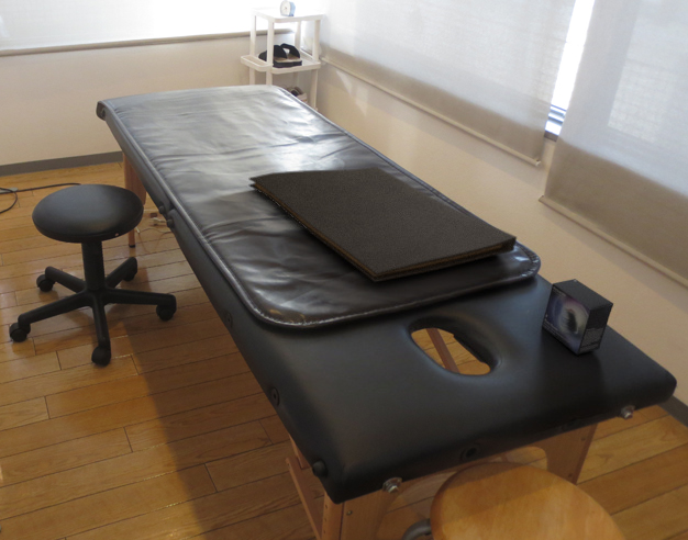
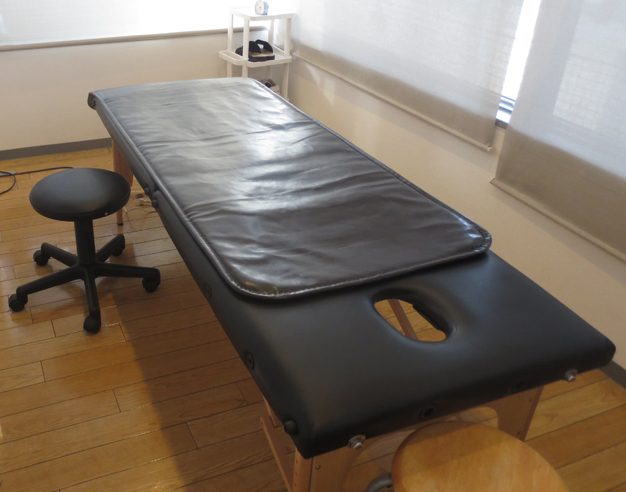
- hand towel [248,166,518,283]
- small box [541,278,614,356]
